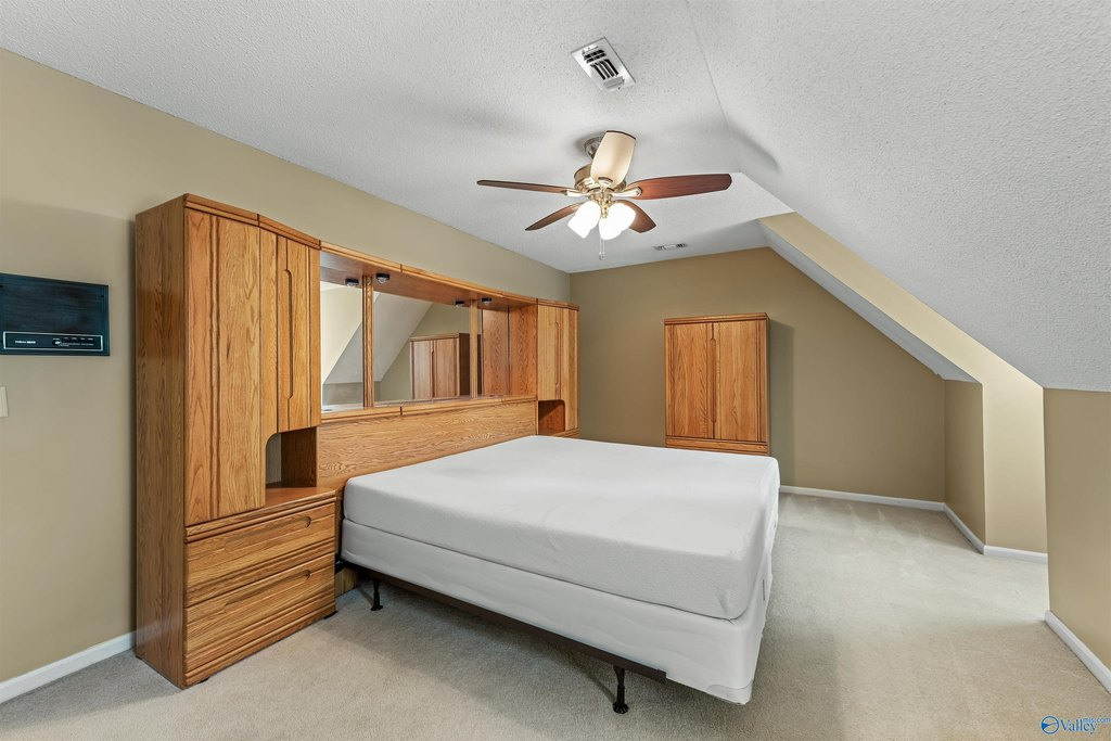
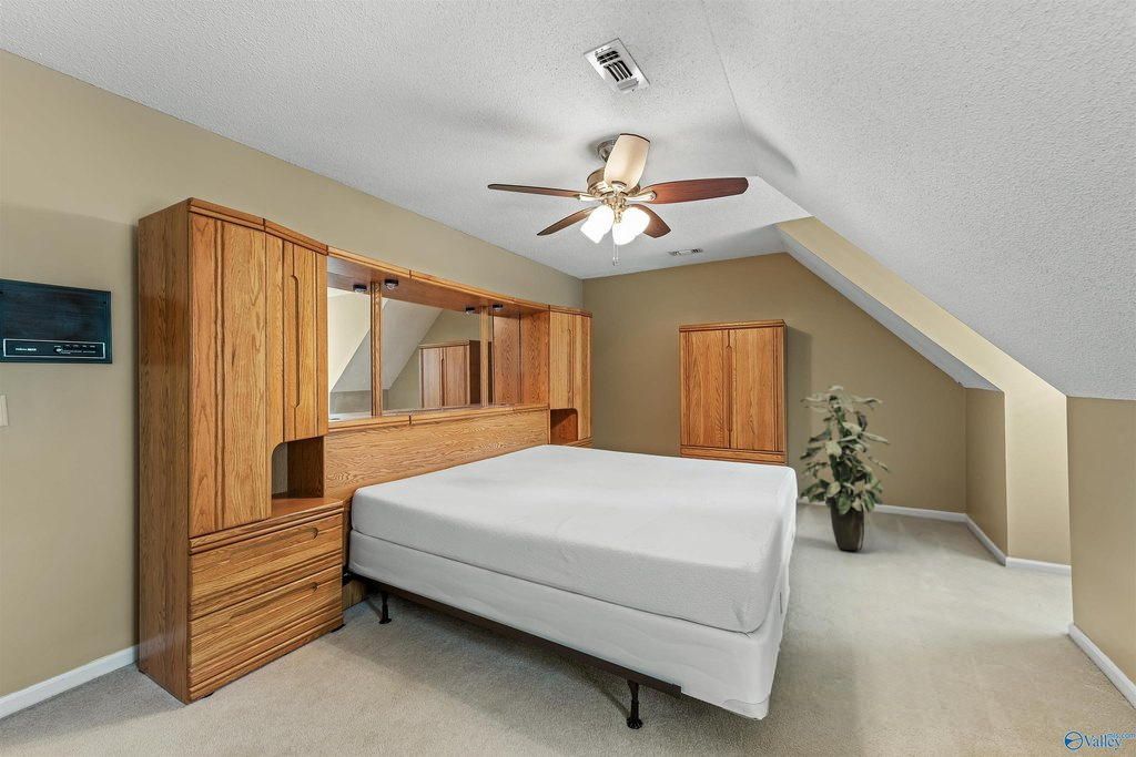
+ indoor plant [798,385,893,552]
